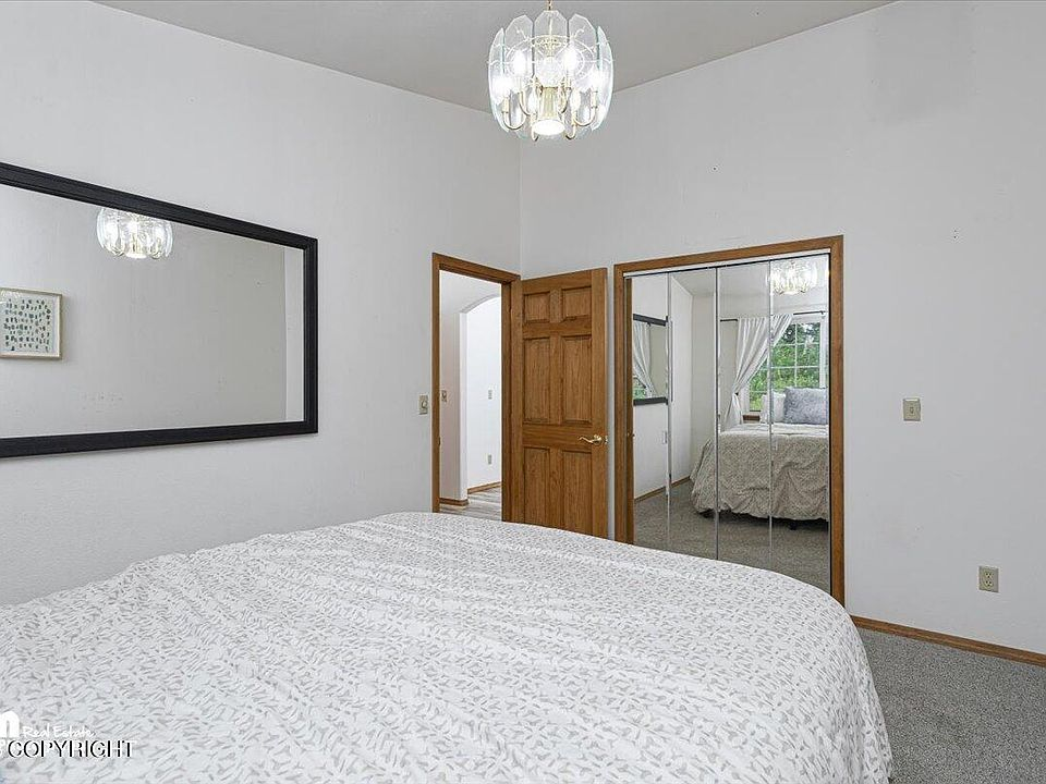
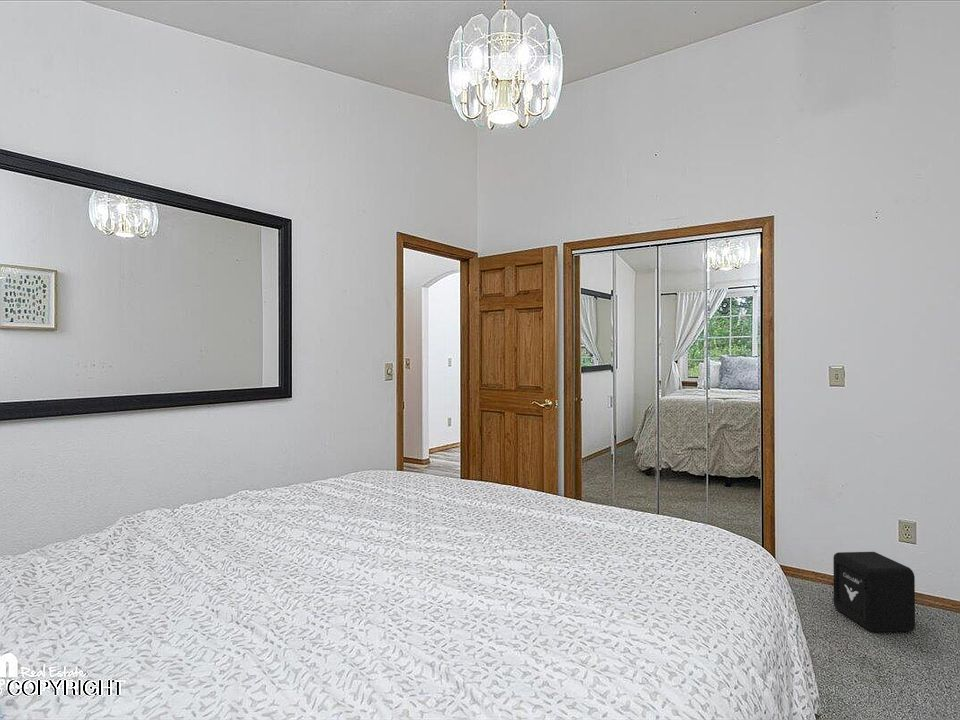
+ air purifier [832,551,916,633]
